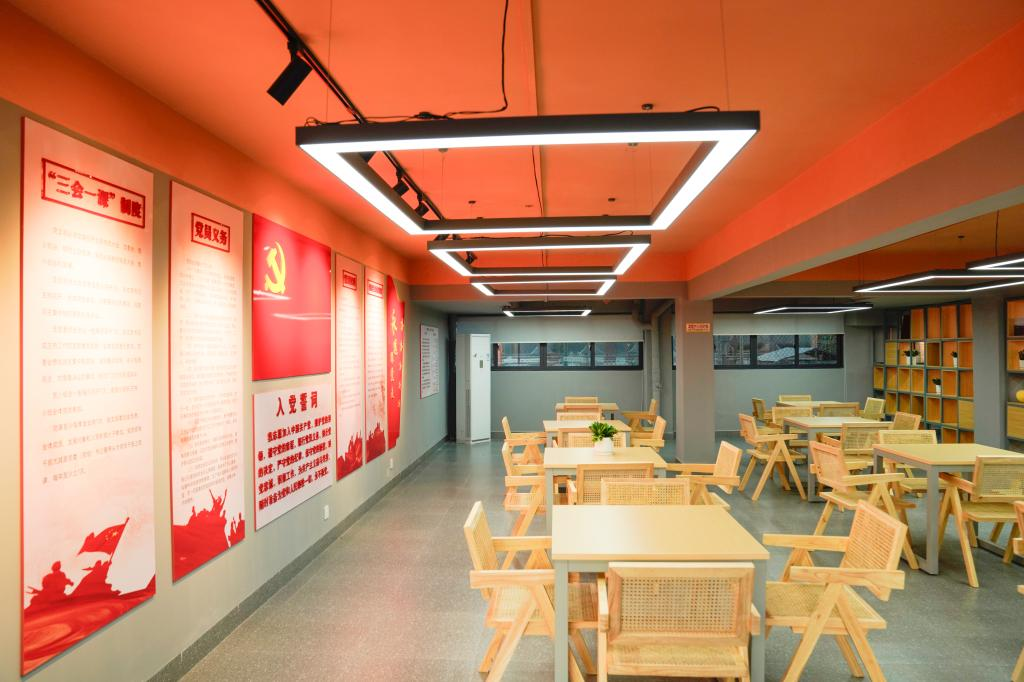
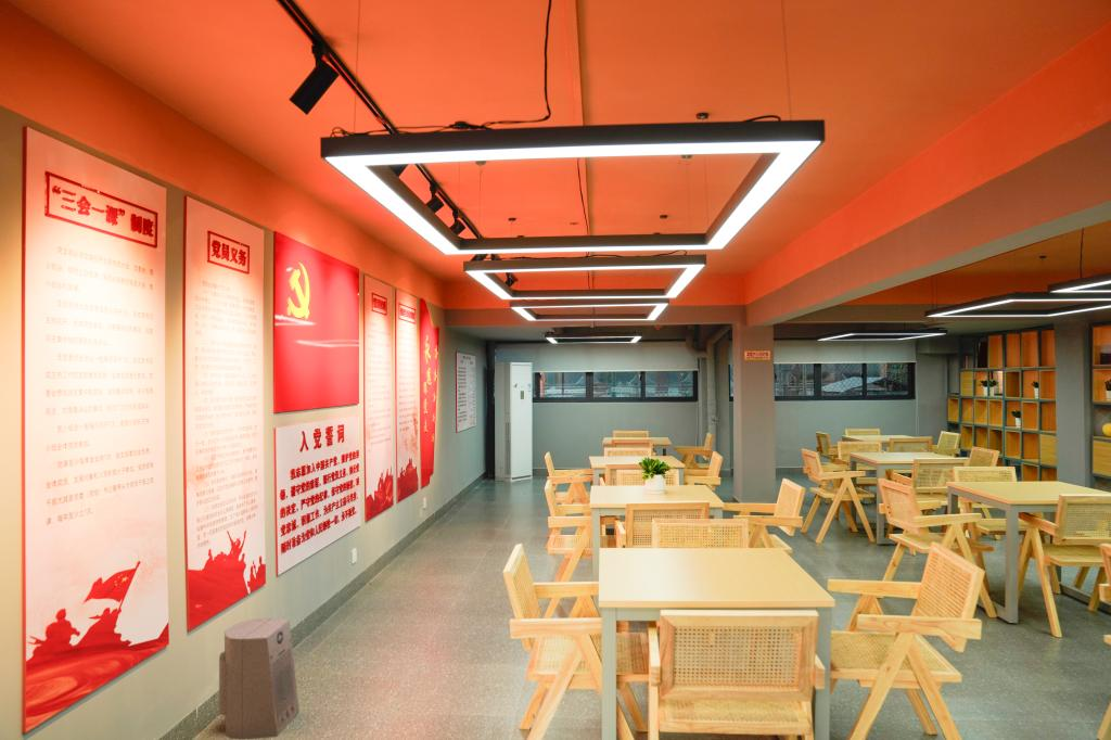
+ fan [218,616,299,740]
